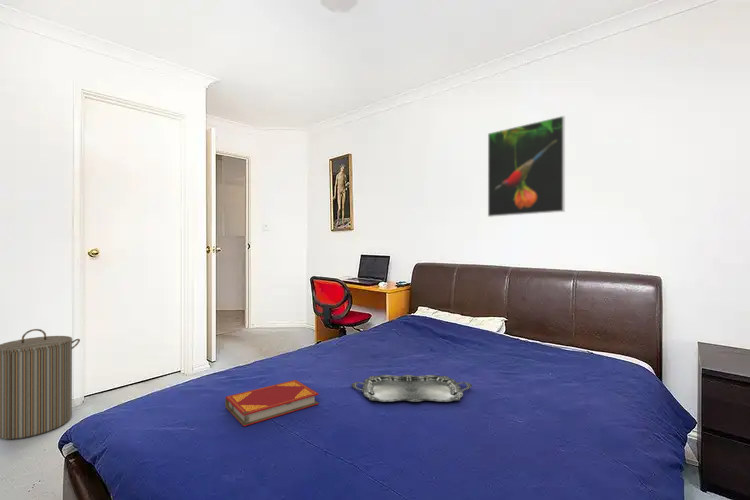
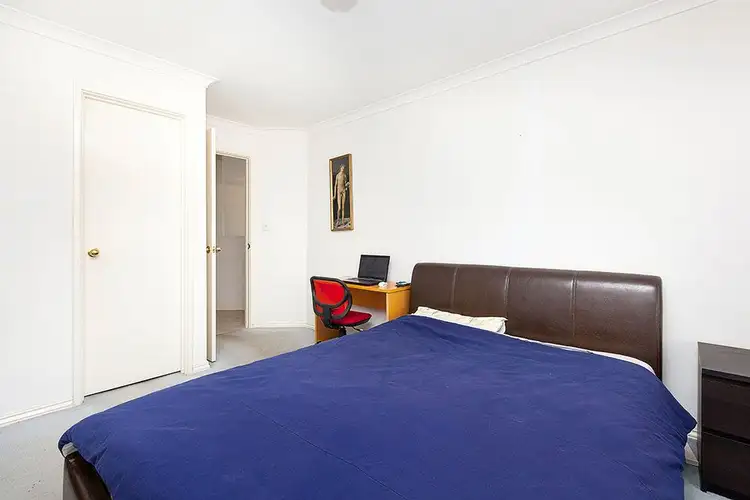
- serving tray [350,374,473,403]
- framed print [487,115,566,218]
- hardback book [224,379,320,427]
- laundry hamper [0,328,81,440]
